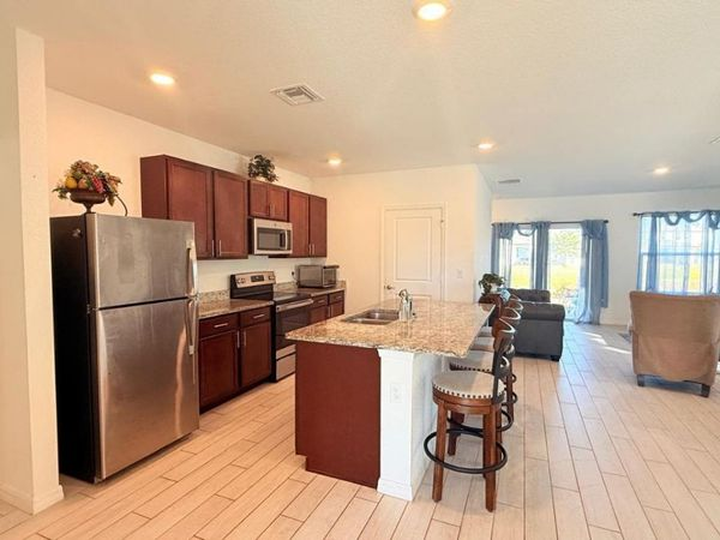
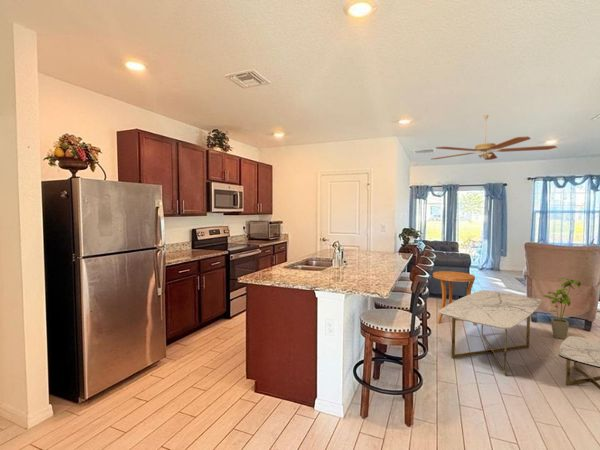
+ coffee table [438,289,600,390]
+ ceiling fan [431,114,558,161]
+ side table [432,270,478,326]
+ house plant [542,277,582,340]
